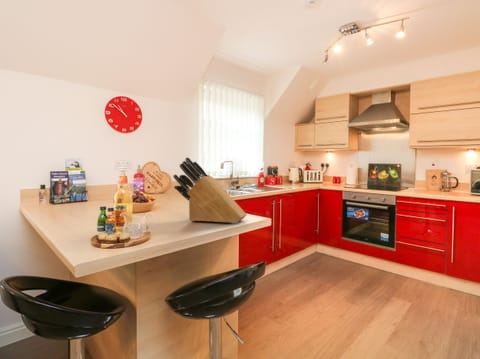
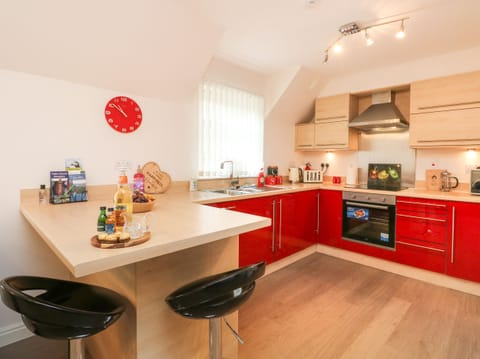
- knife block [172,157,248,224]
